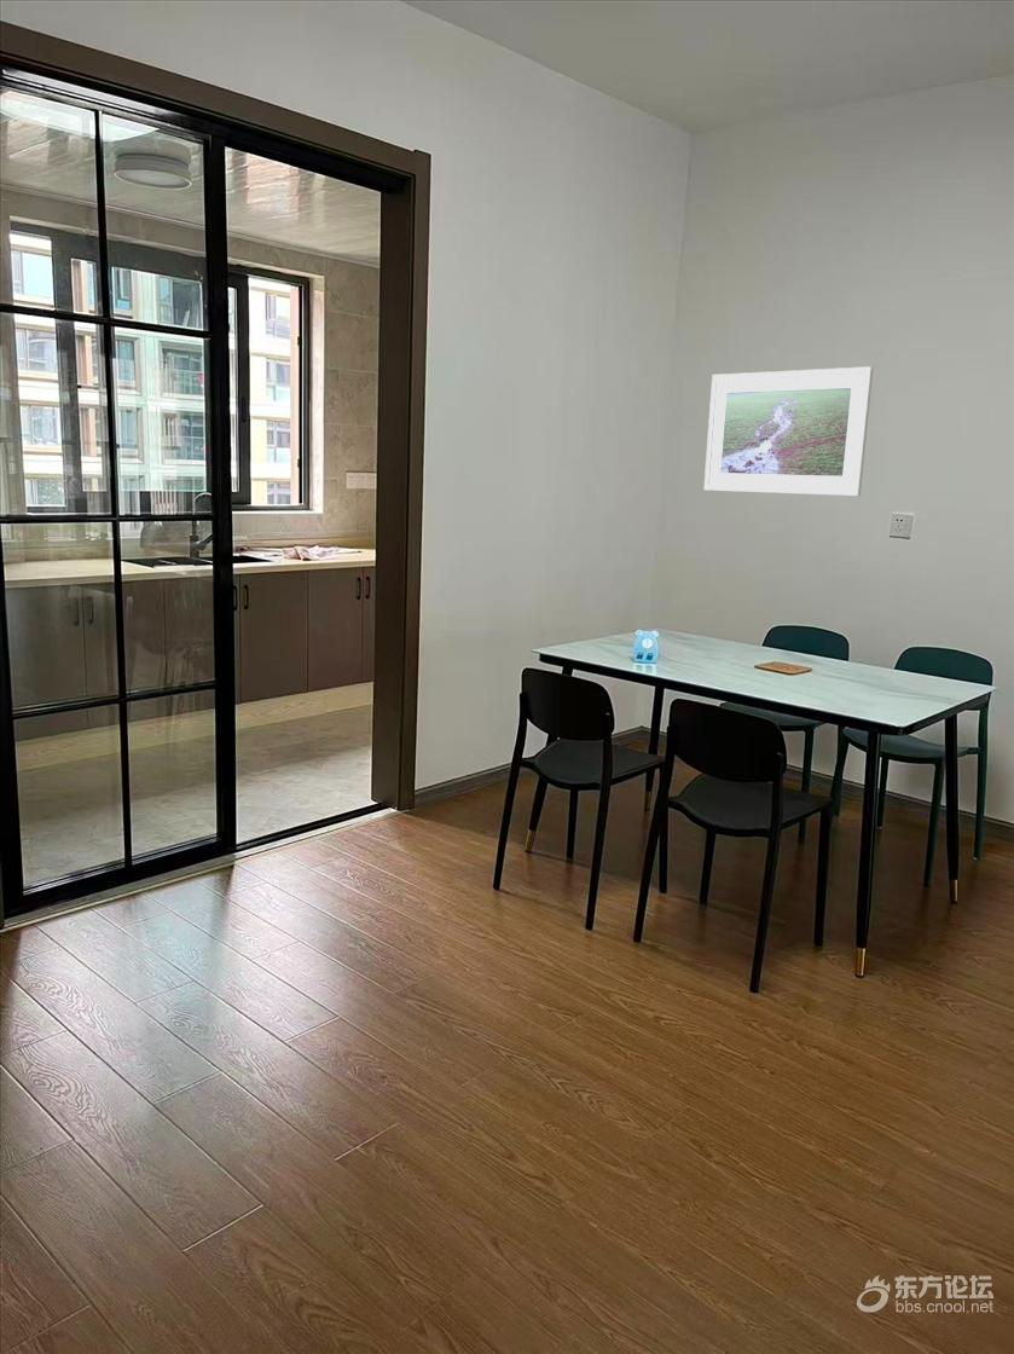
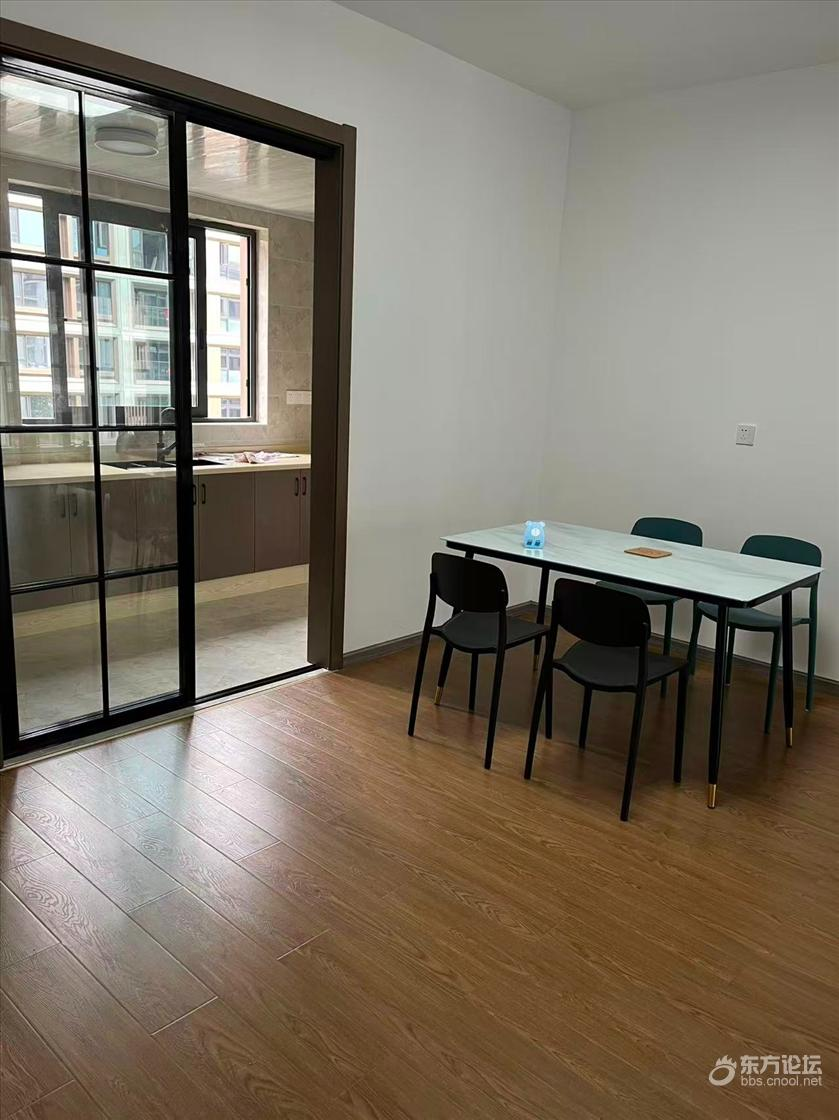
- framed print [703,365,875,497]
